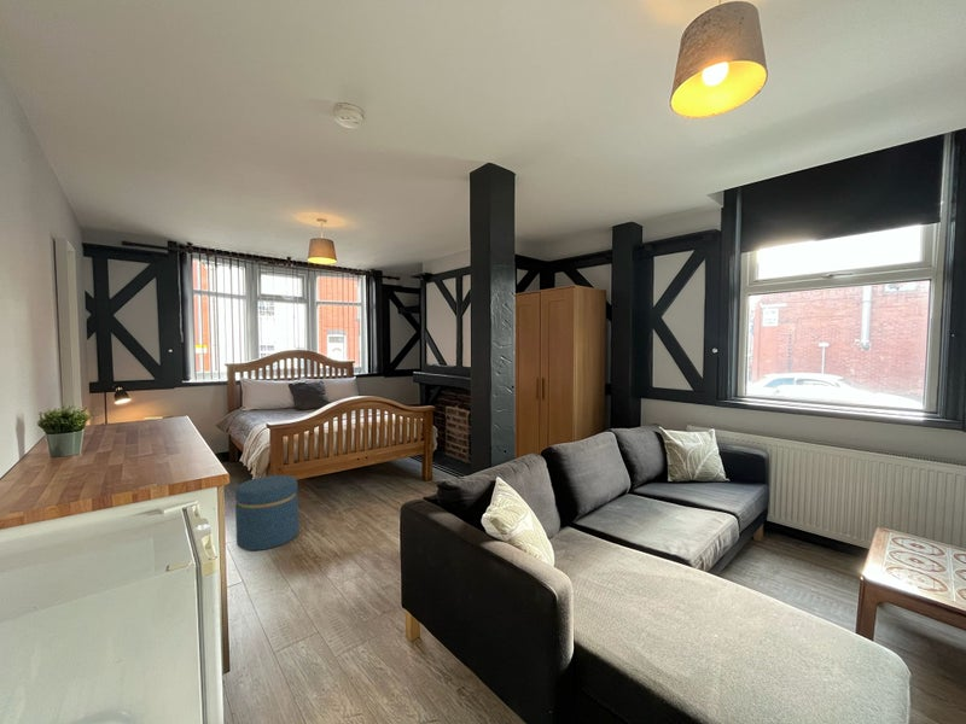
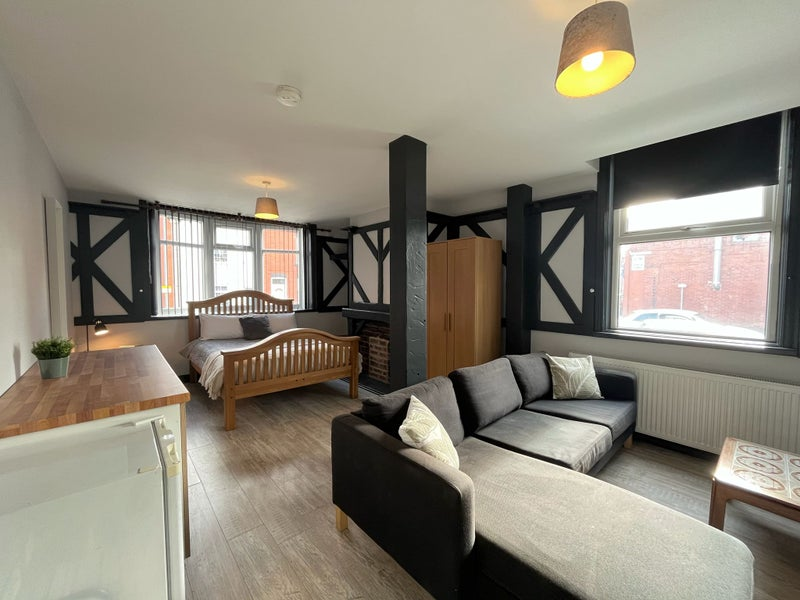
- ottoman [234,474,299,551]
